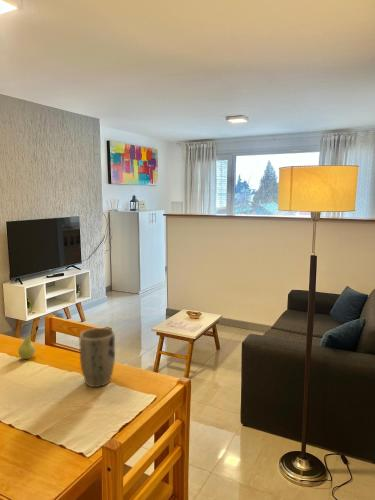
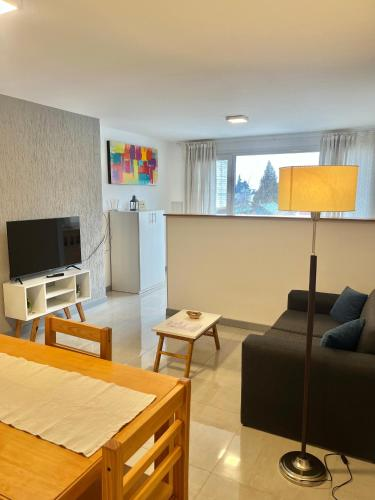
- fruit [17,330,38,360]
- plant pot [78,327,116,388]
